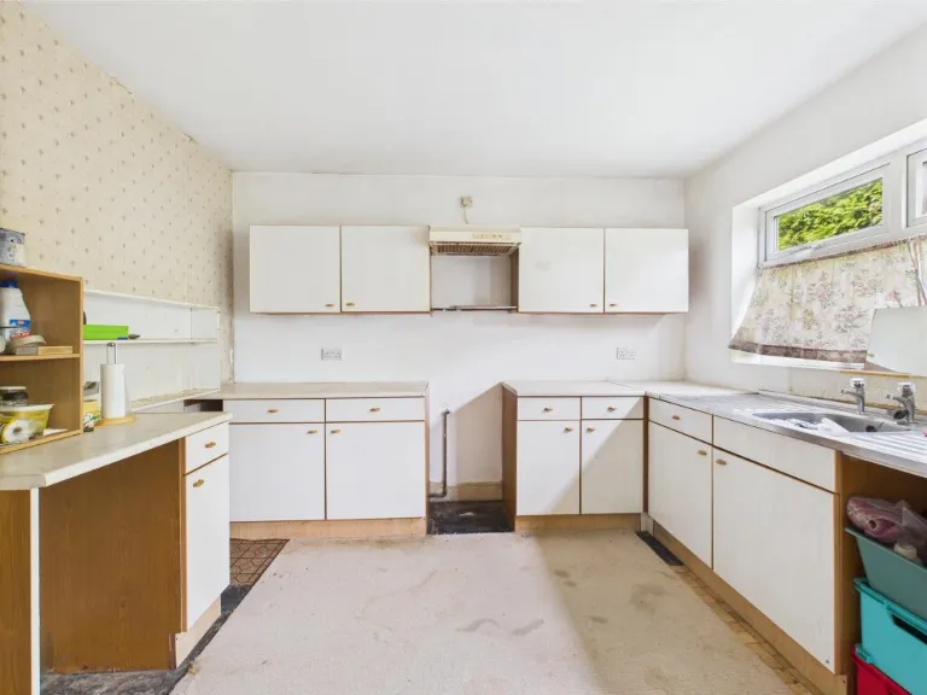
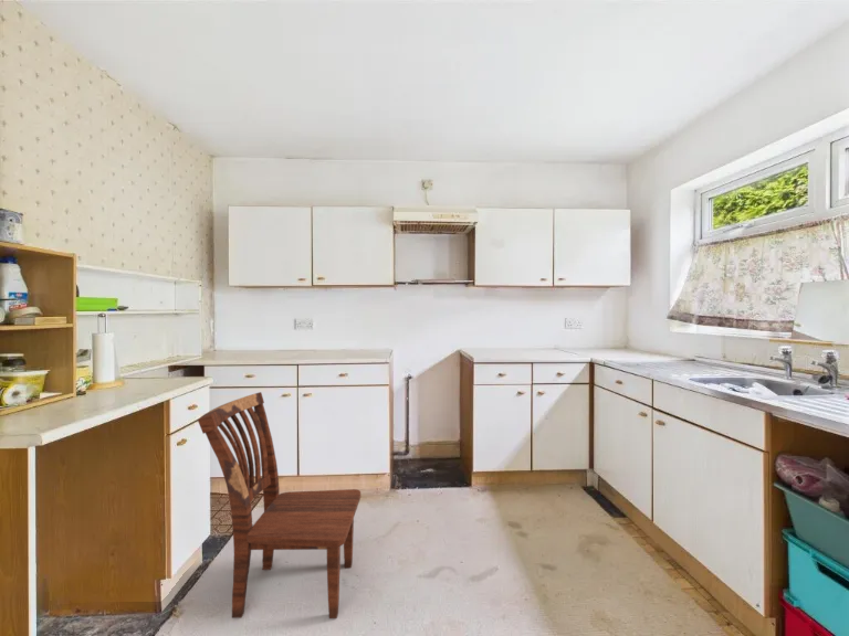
+ dining chair [197,391,361,619]
